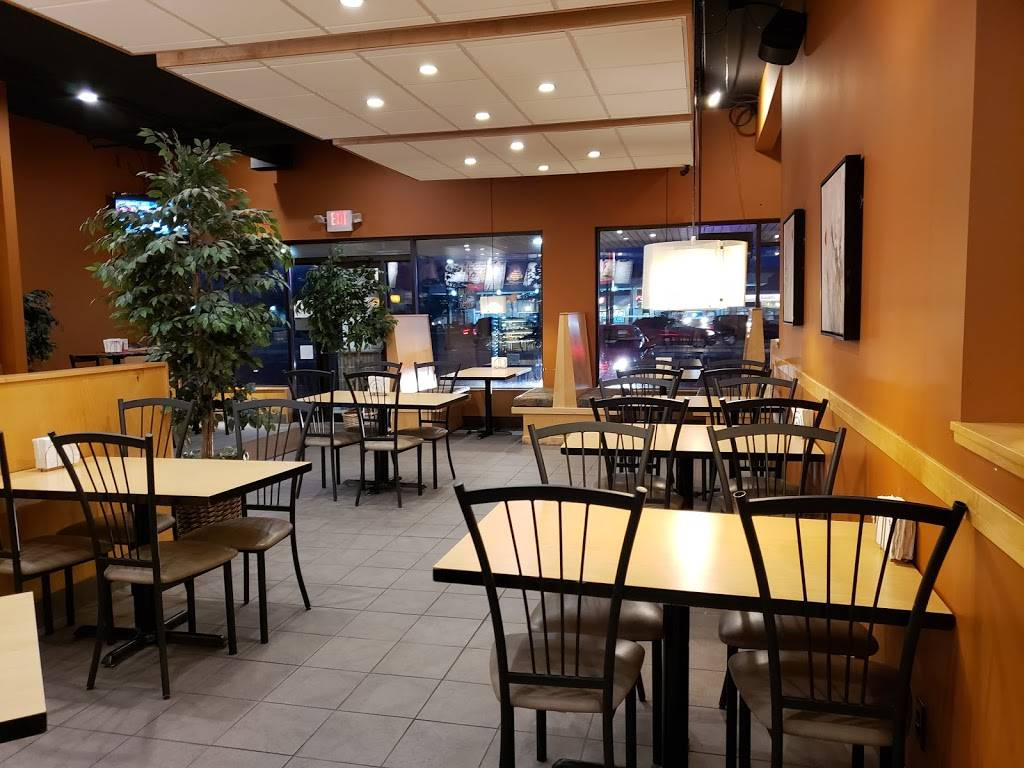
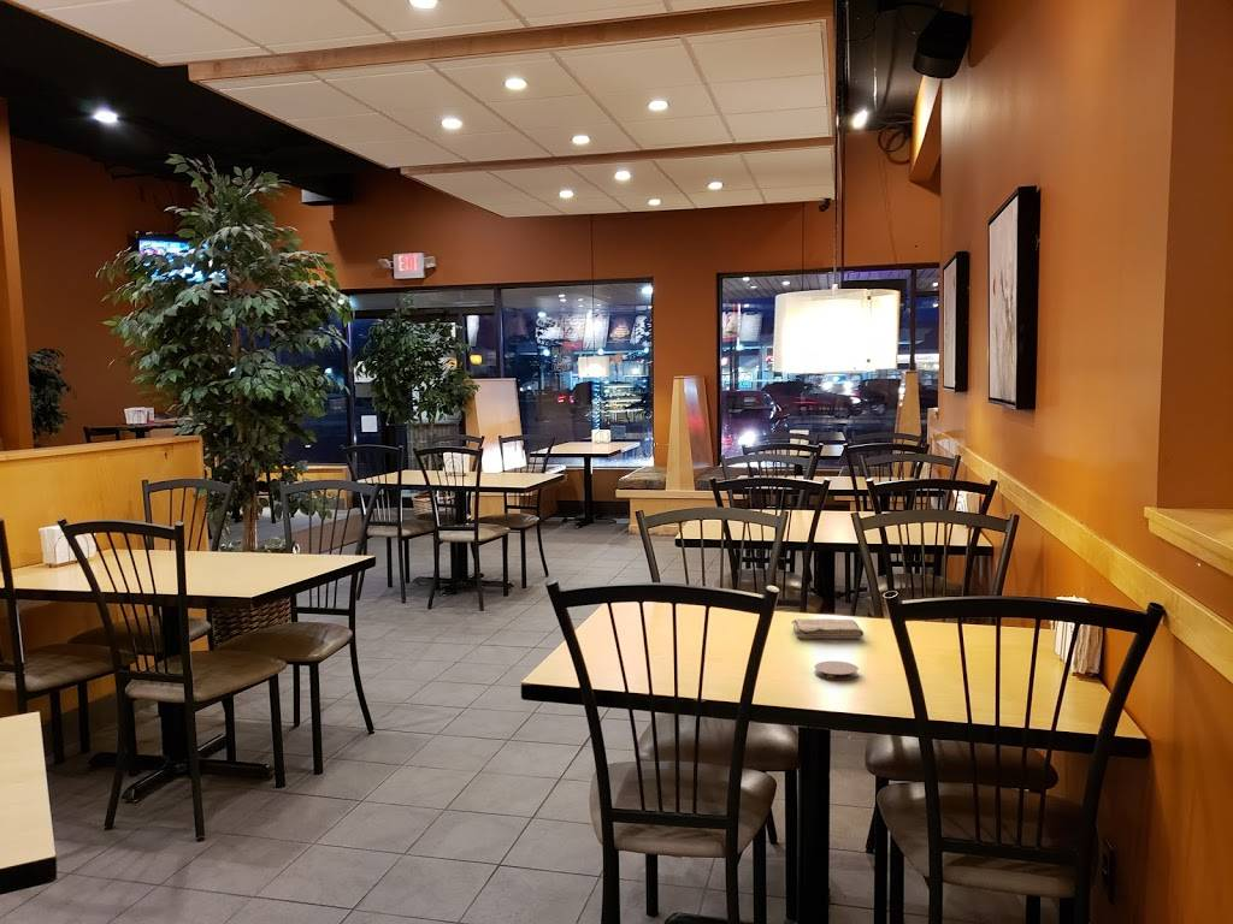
+ coaster [814,659,860,681]
+ washcloth [791,617,865,639]
